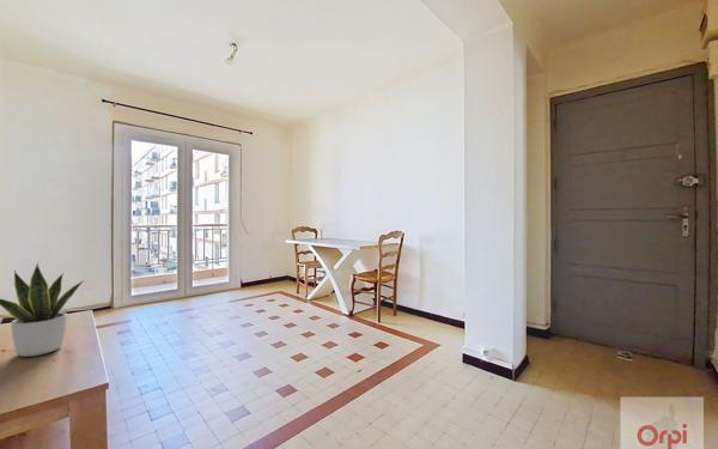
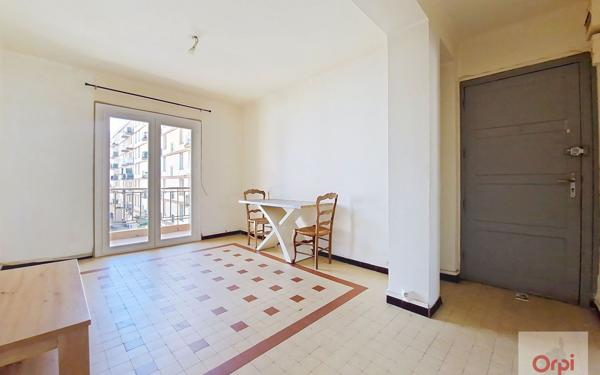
- potted plant [0,261,84,358]
